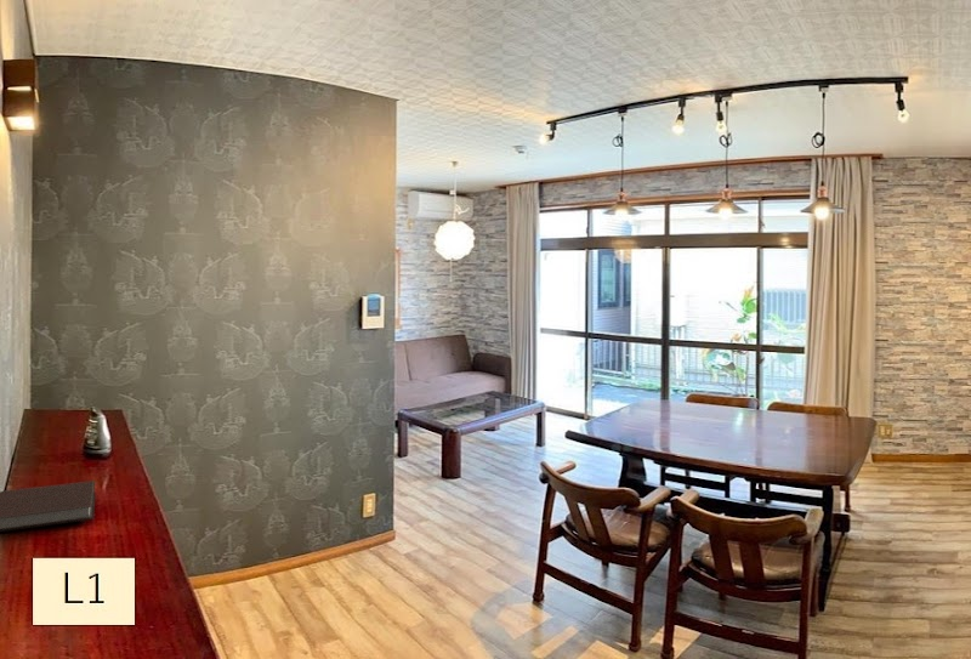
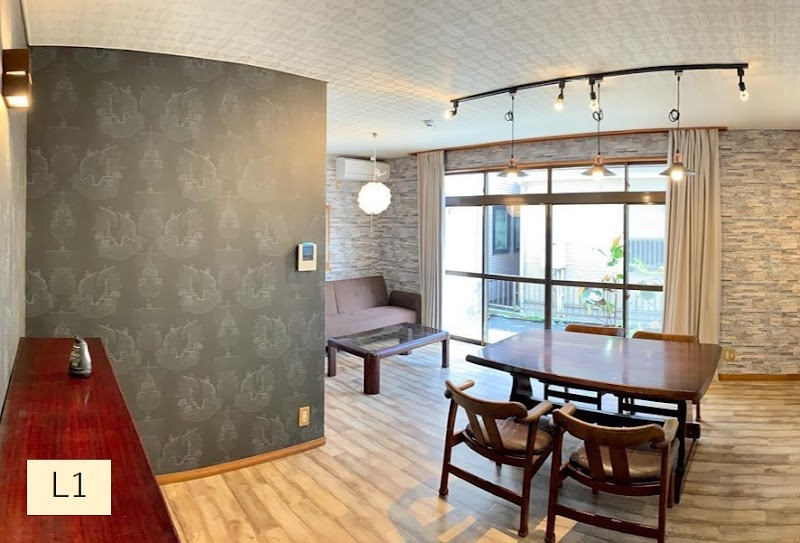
- notebook [0,479,97,533]
